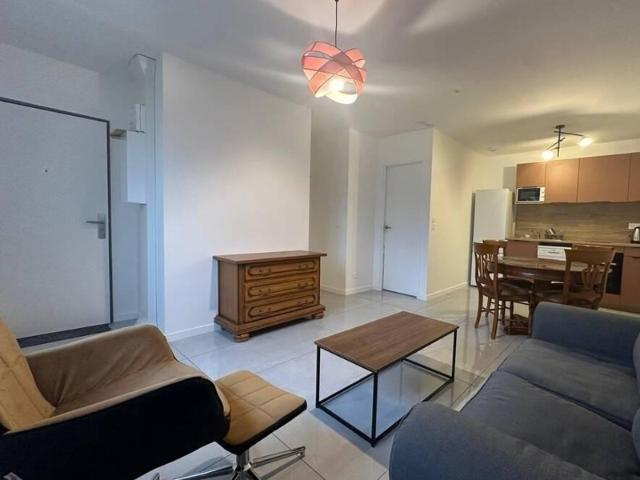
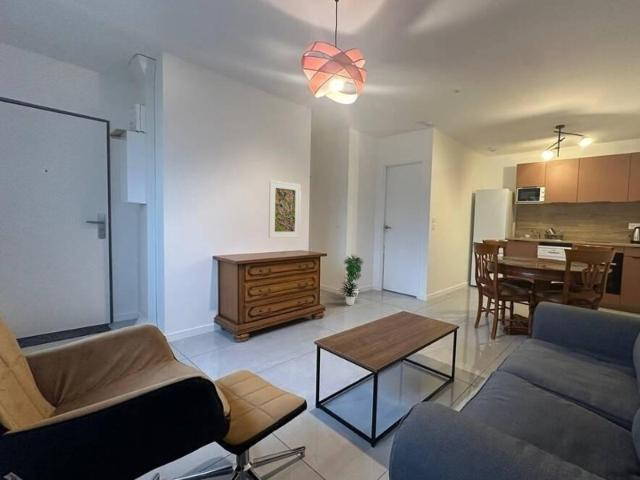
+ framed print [268,180,302,239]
+ potted plant [338,253,364,306]
